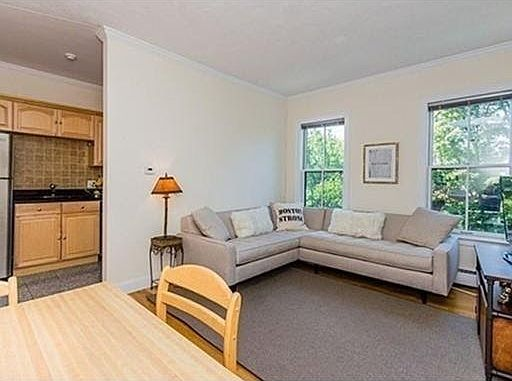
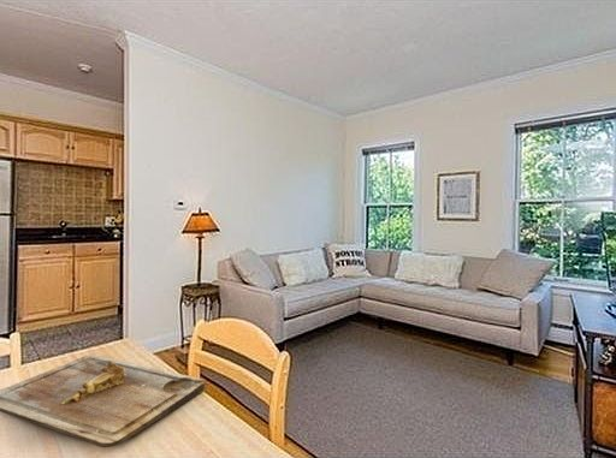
+ cutting board [0,353,206,448]
